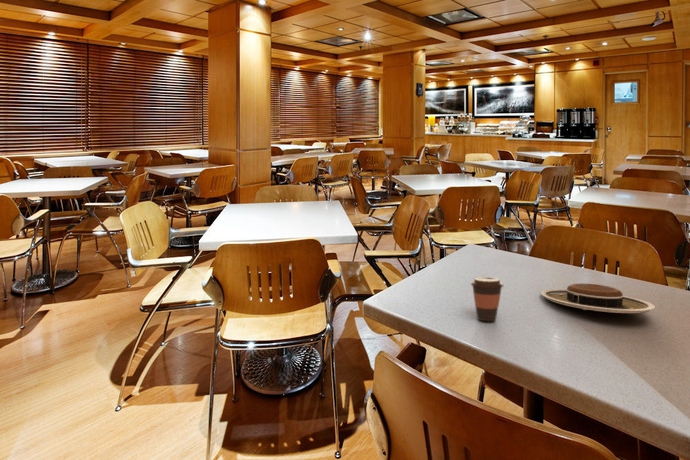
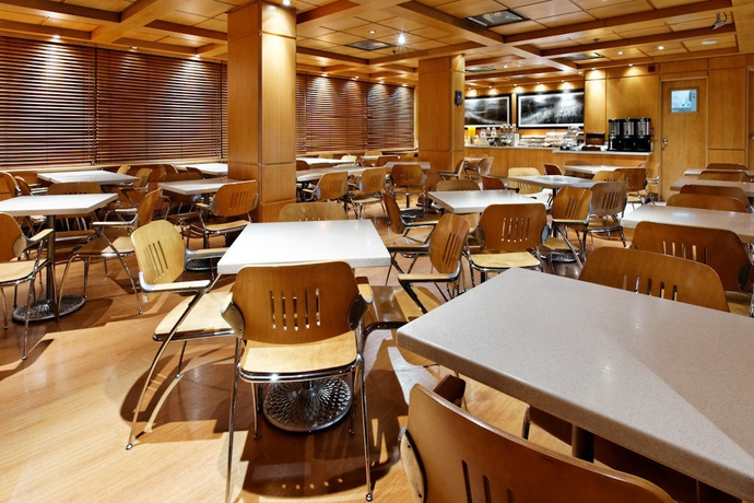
- plate [540,283,656,314]
- coffee cup [470,276,504,322]
